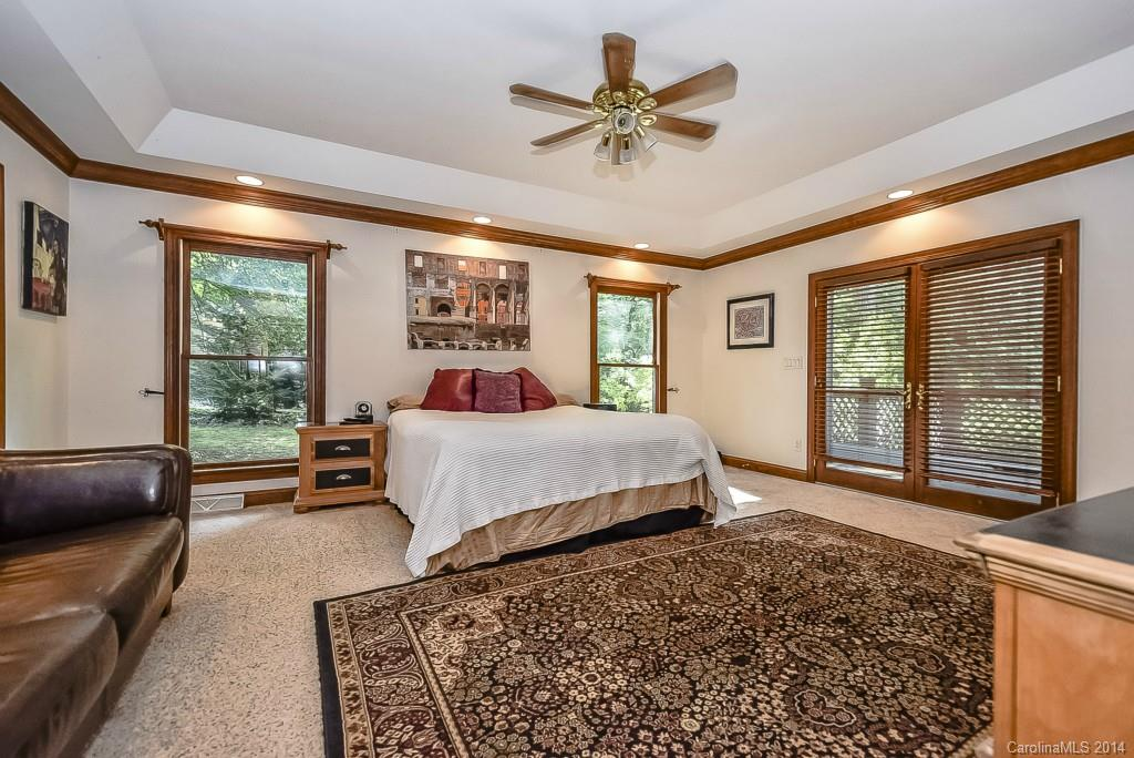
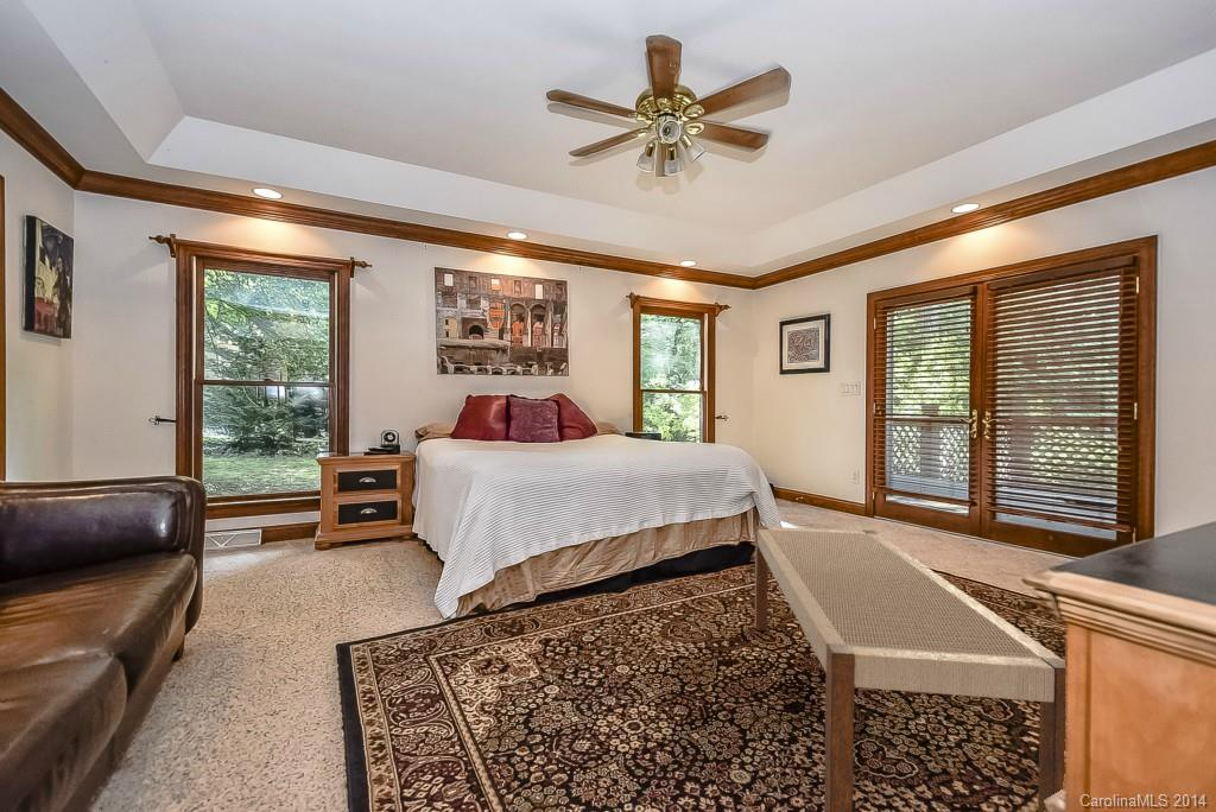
+ bench [754,525,1066,812]
